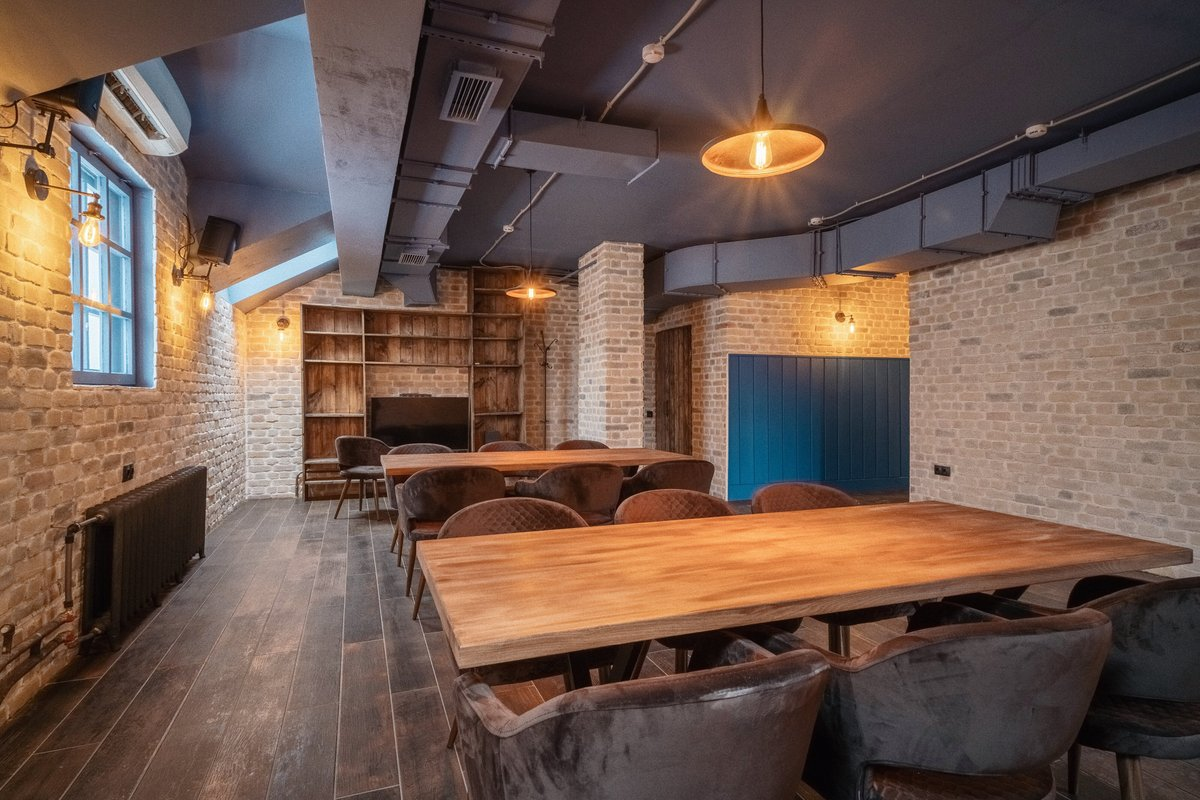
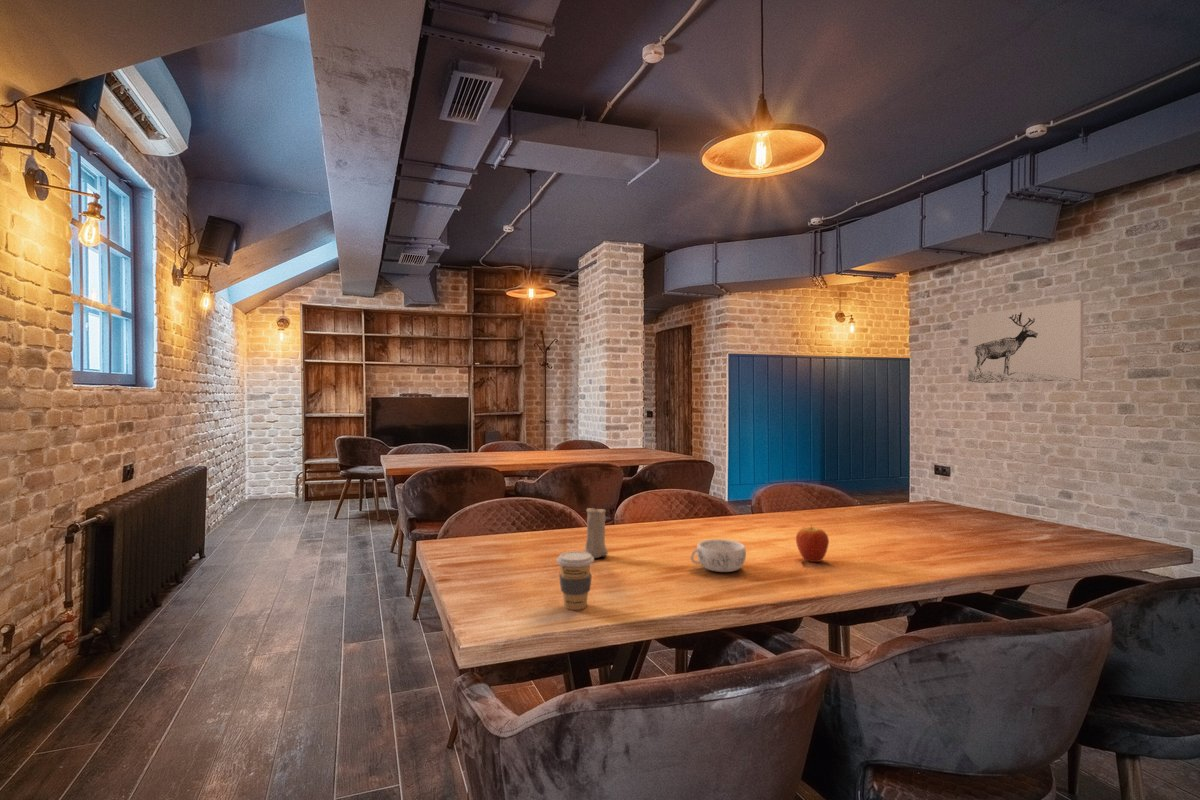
+ decorative bowl [690,538,747,573]
+ fruit [795,524,830,563]
+ candle [583,503,609,559]
+ wall art [967,299,1084,385]
+ coffee cup [556,550,595,611]
